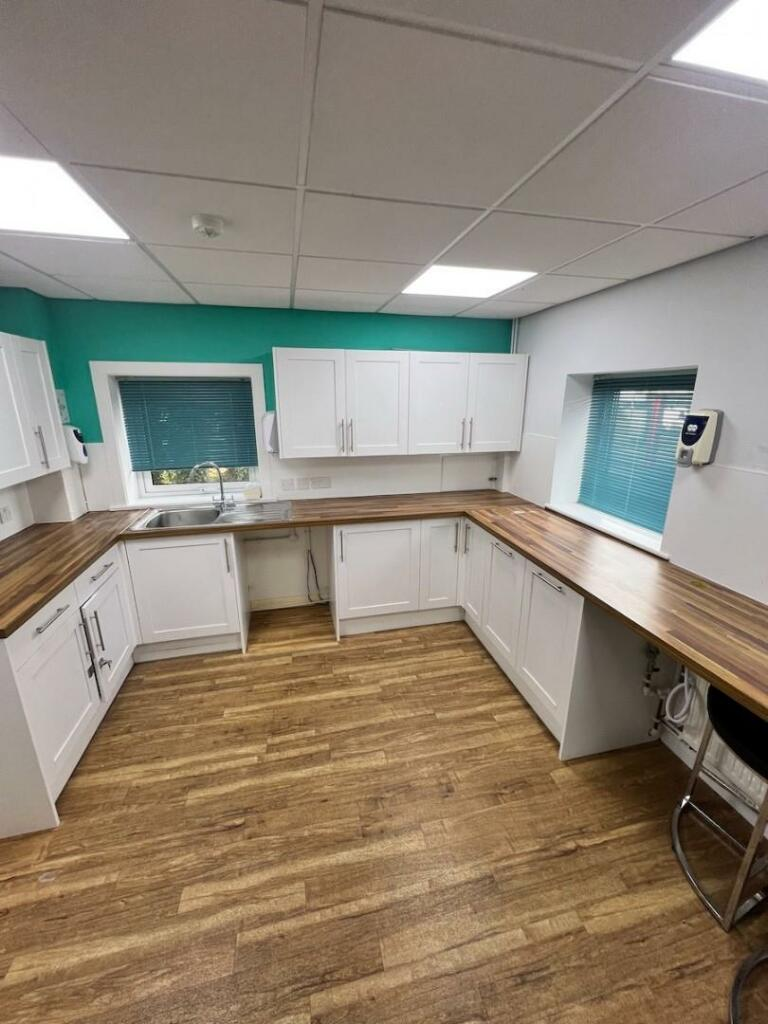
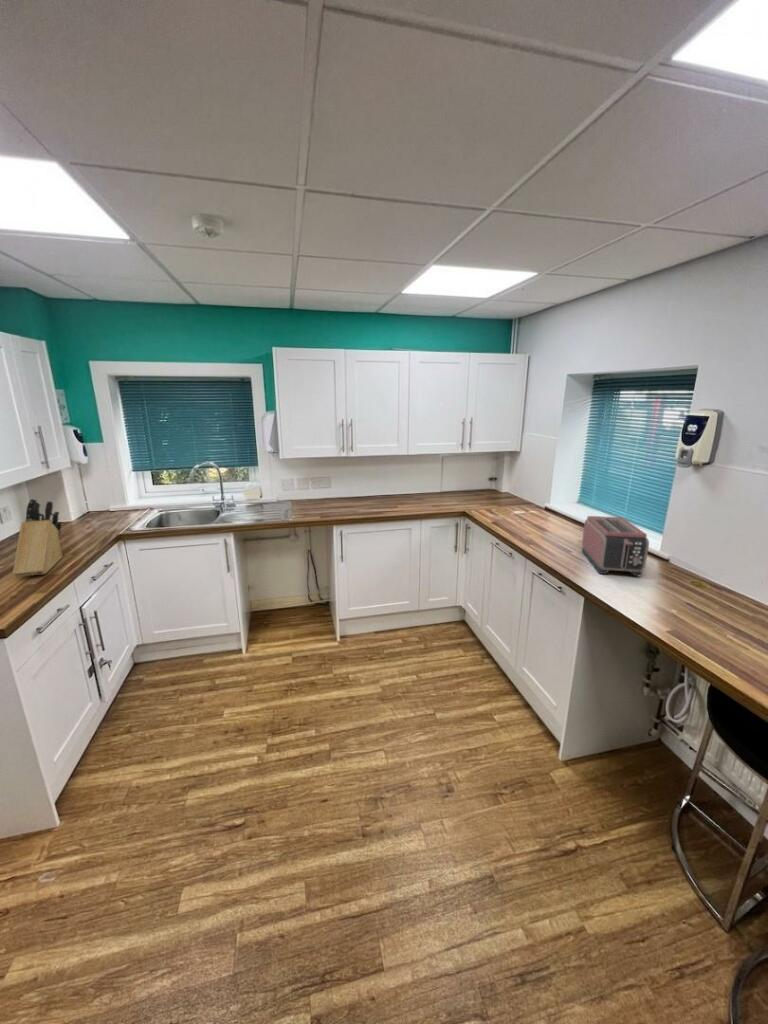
+ knife block [12,498,63,578]
+ toaster [581,515,650,577]
